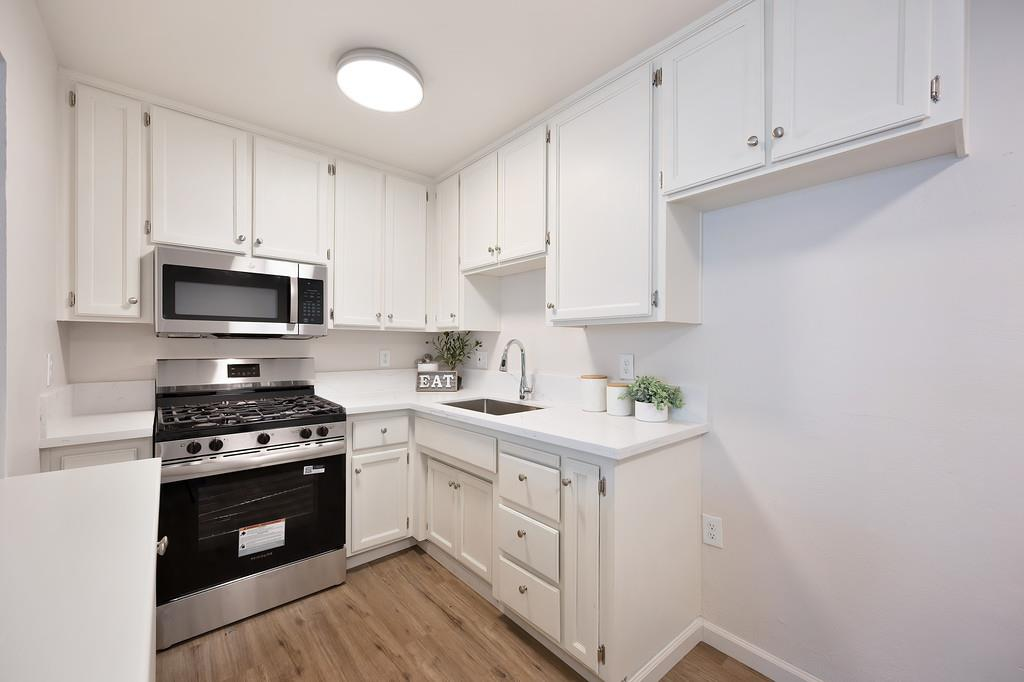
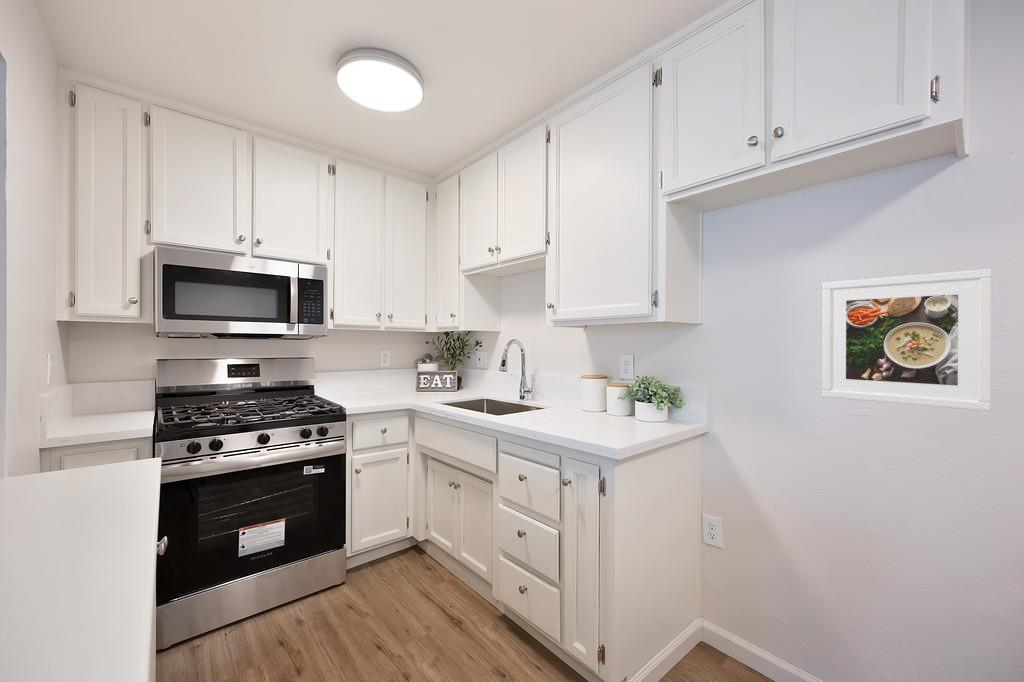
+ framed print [821,268,993,412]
